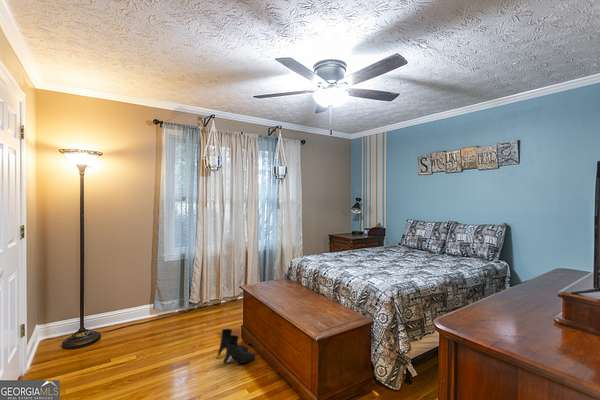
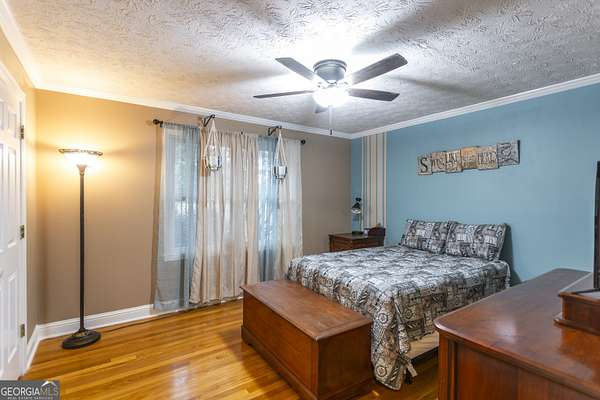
- boots [217,328,257,365]
